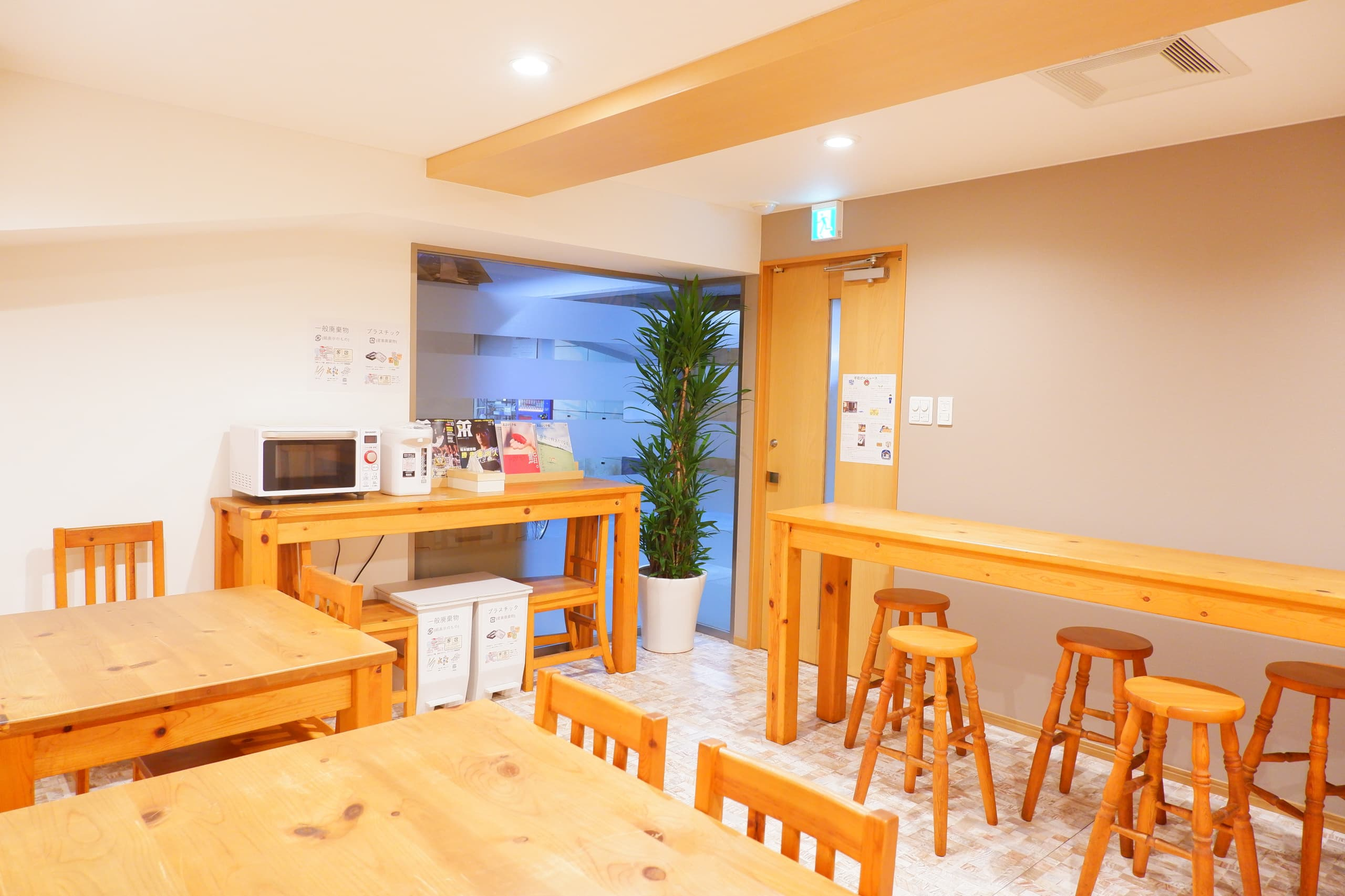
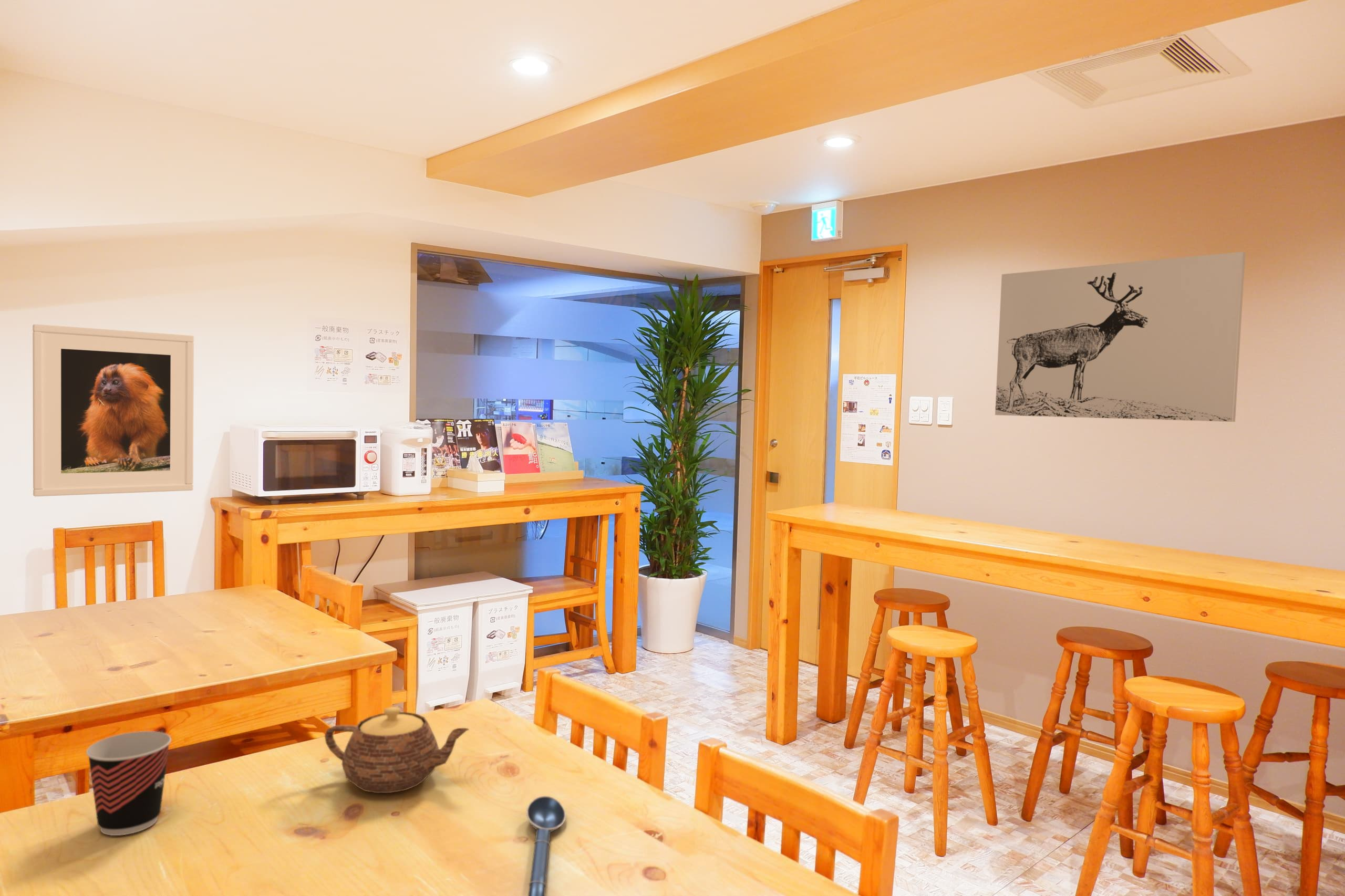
+ spoon [526,795,566,896]
+ cup [86,731,172,836]
+ wall art [995,251,1246,422]
+ teapot [324,706,470,794]
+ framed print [32,324,194,497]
